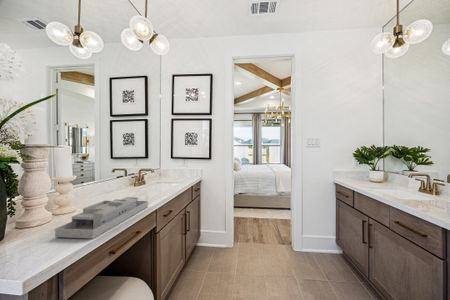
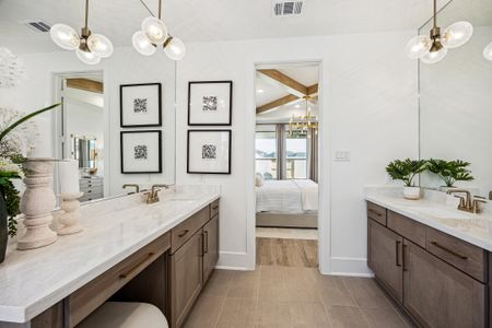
- desk organizer [54,196,149,240]
